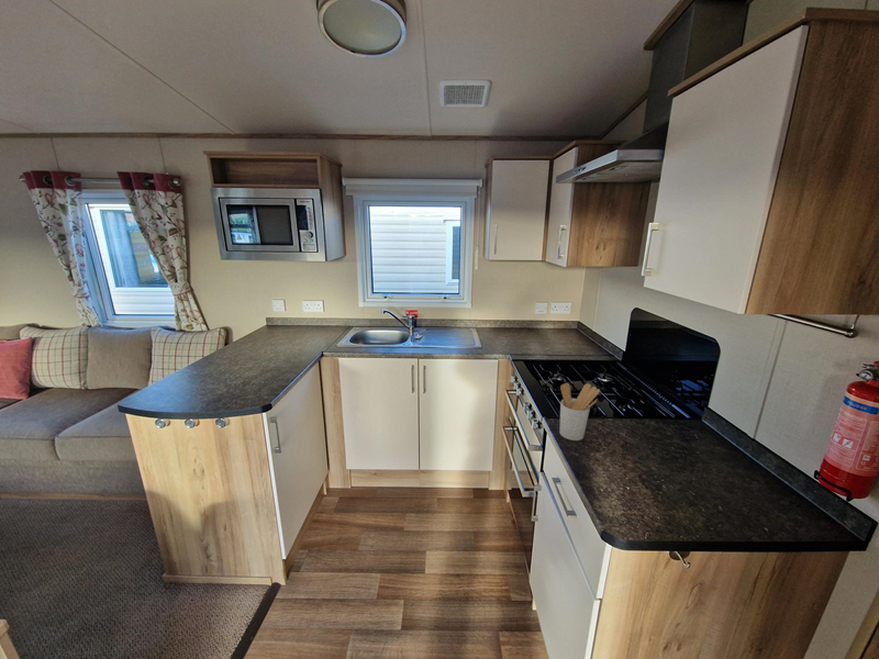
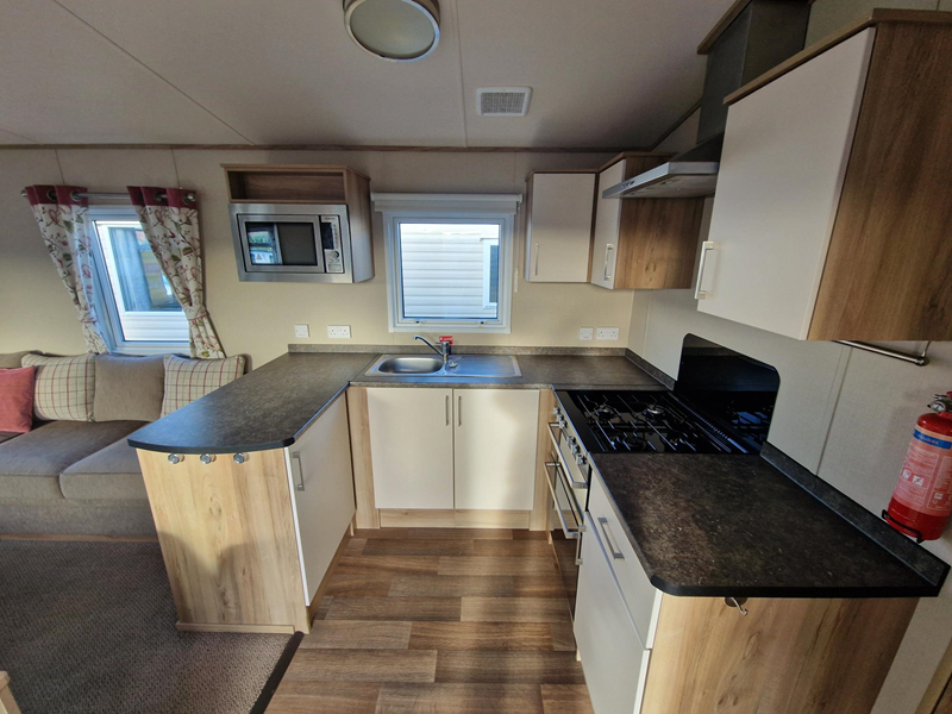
- utensil holder [558,382,601,442]
